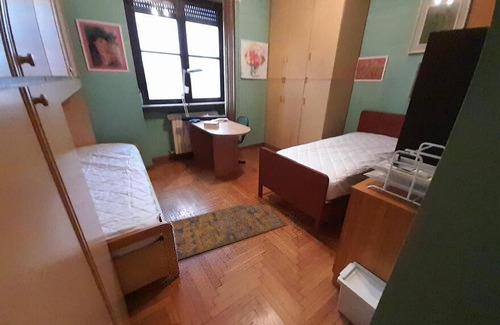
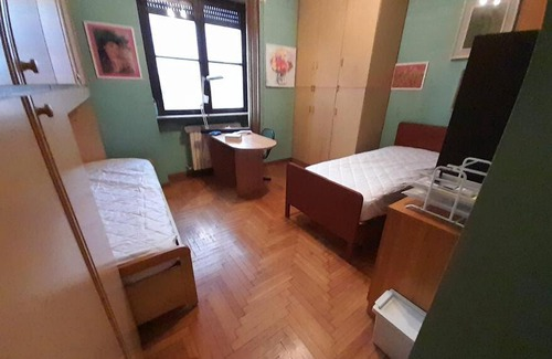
- rug [170,204,289,261]
